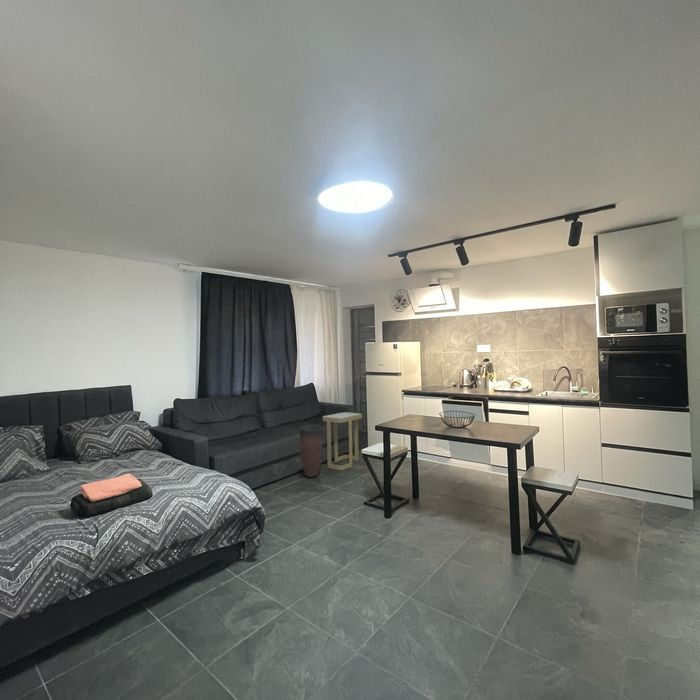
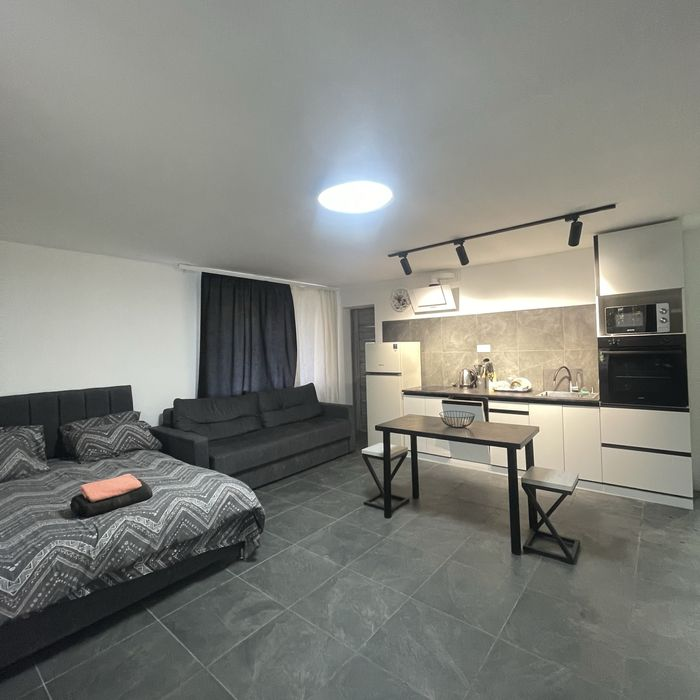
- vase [299,424,324,478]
- side table [322,411,363,471]
